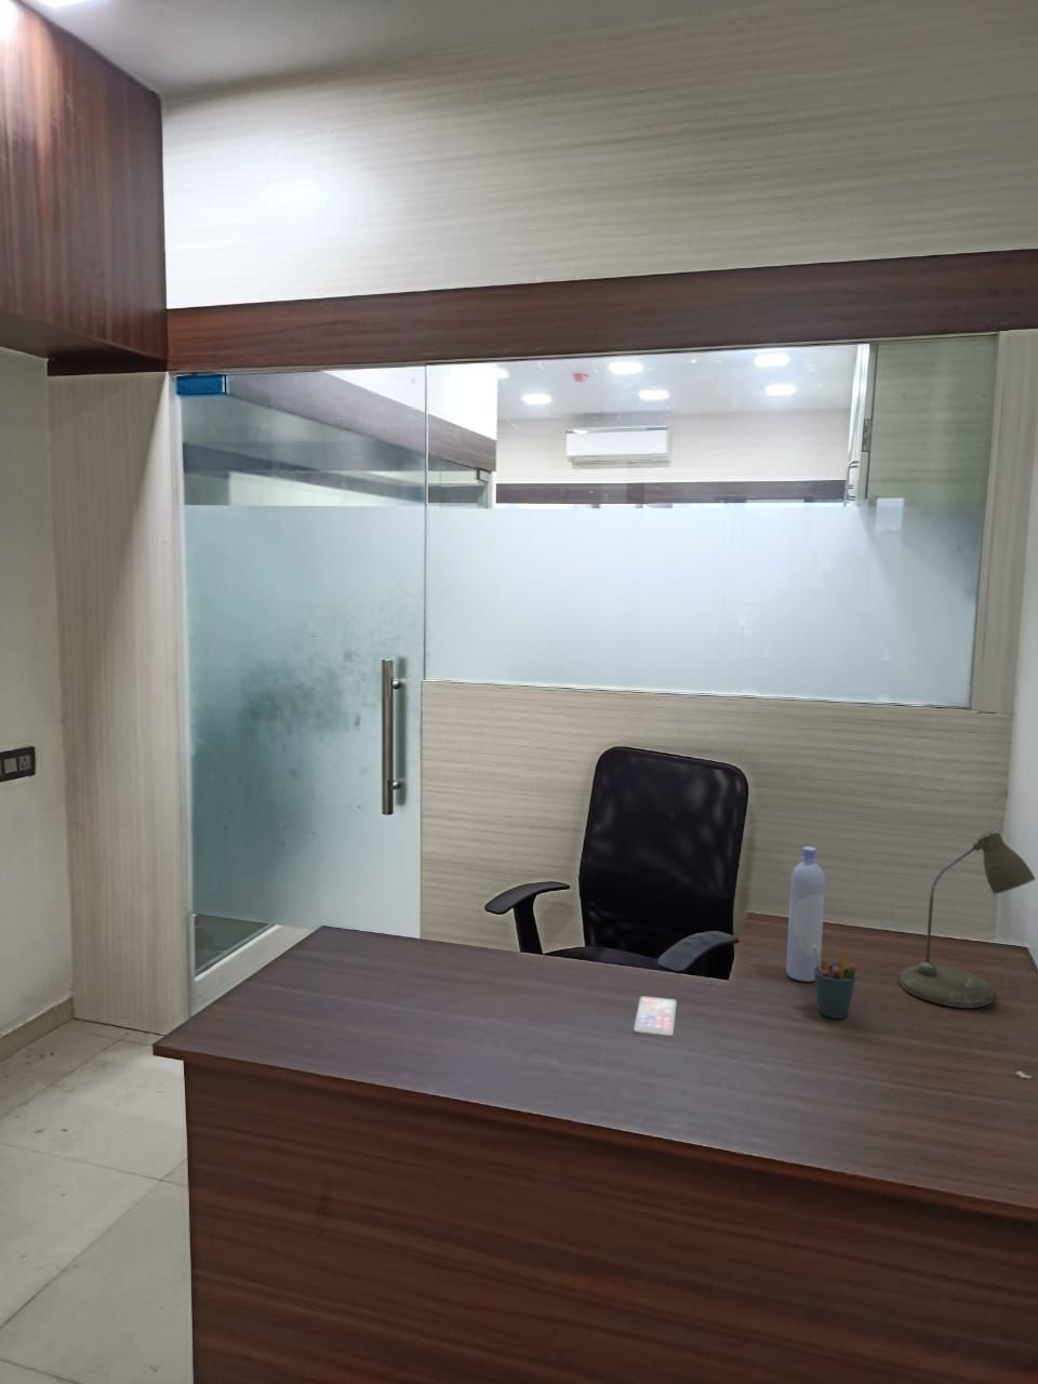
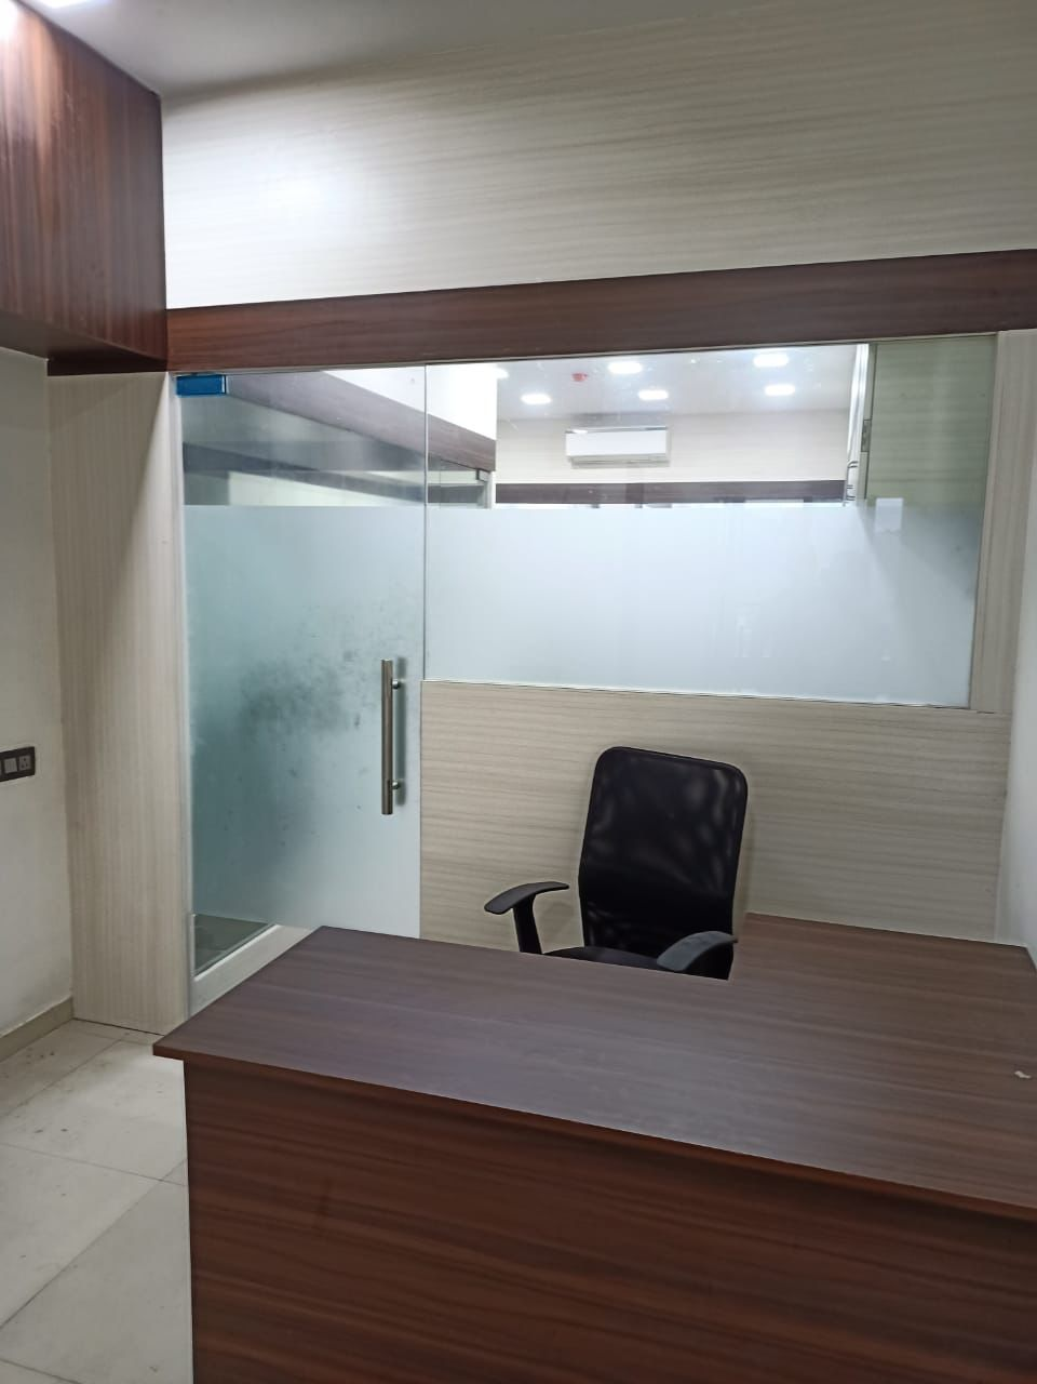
- pen holder [813,945,858,1020]
- desk lamp [898,829,1037,1009]
- bottle [785,846,826,983]
- smartphone [632,995,678,1036]
